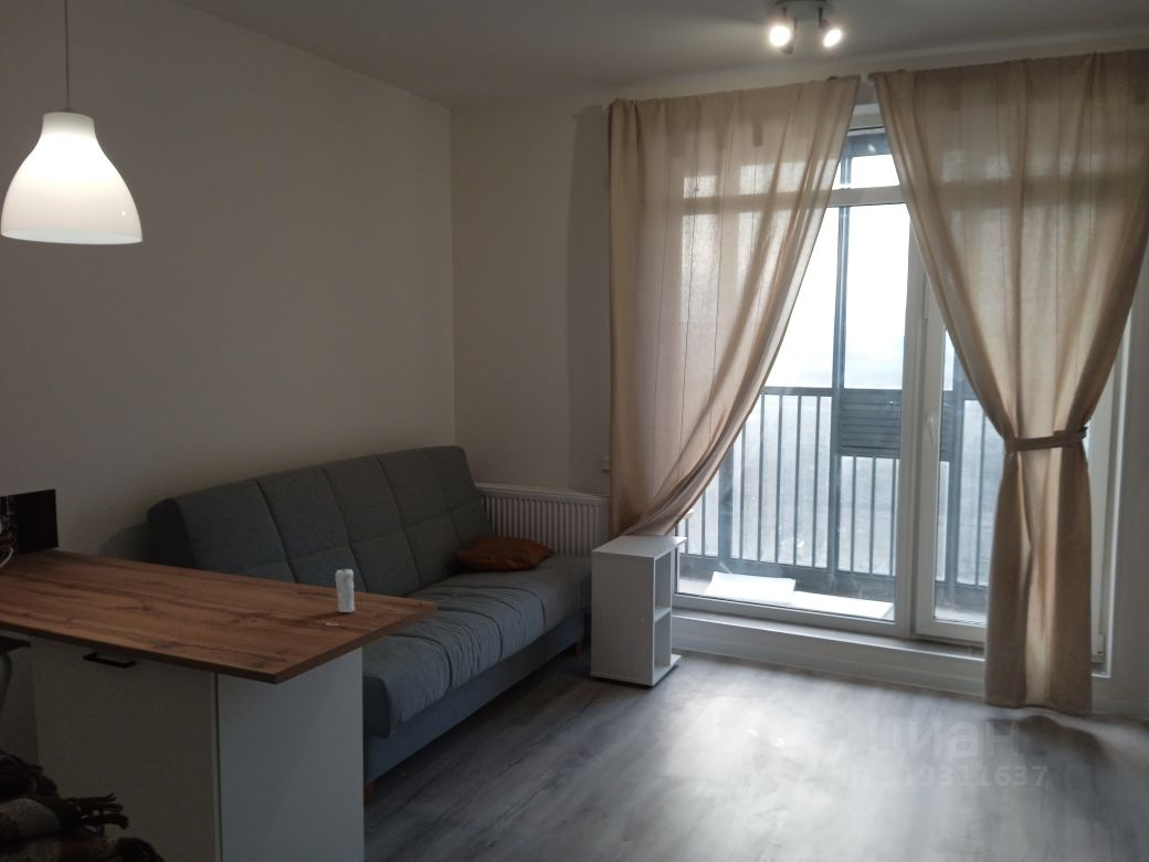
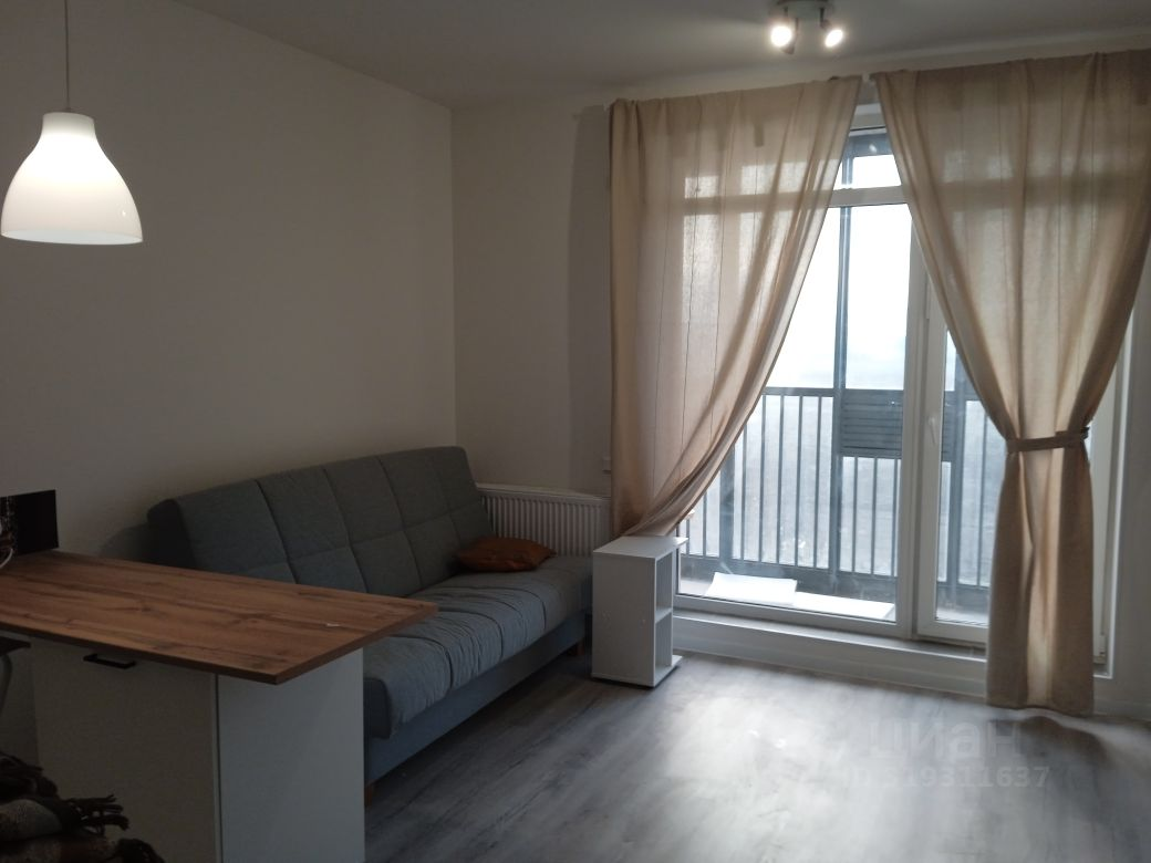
- candle [334,565,356,613]
